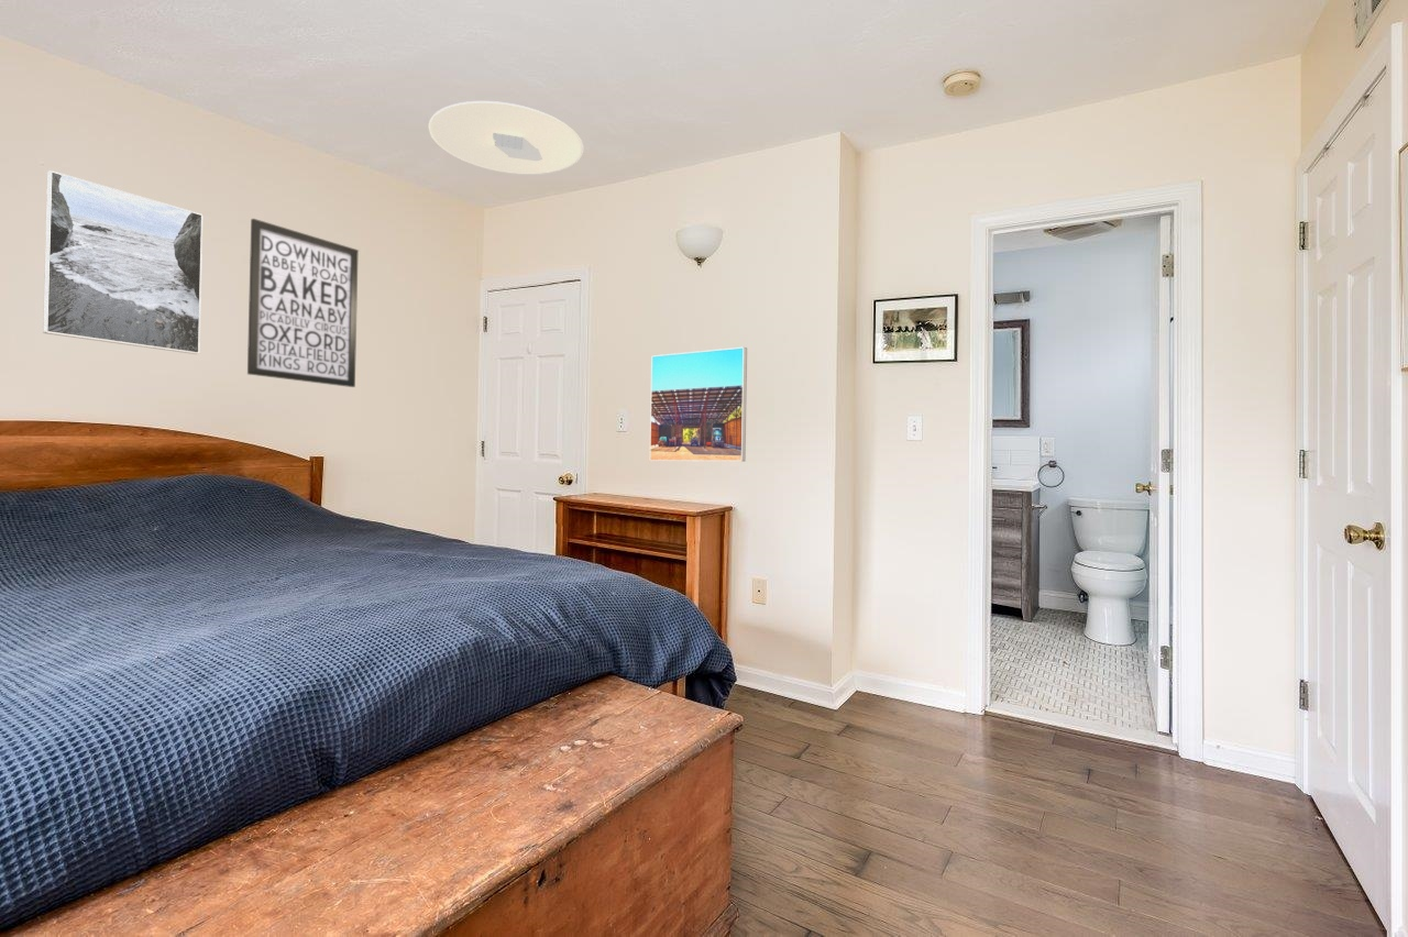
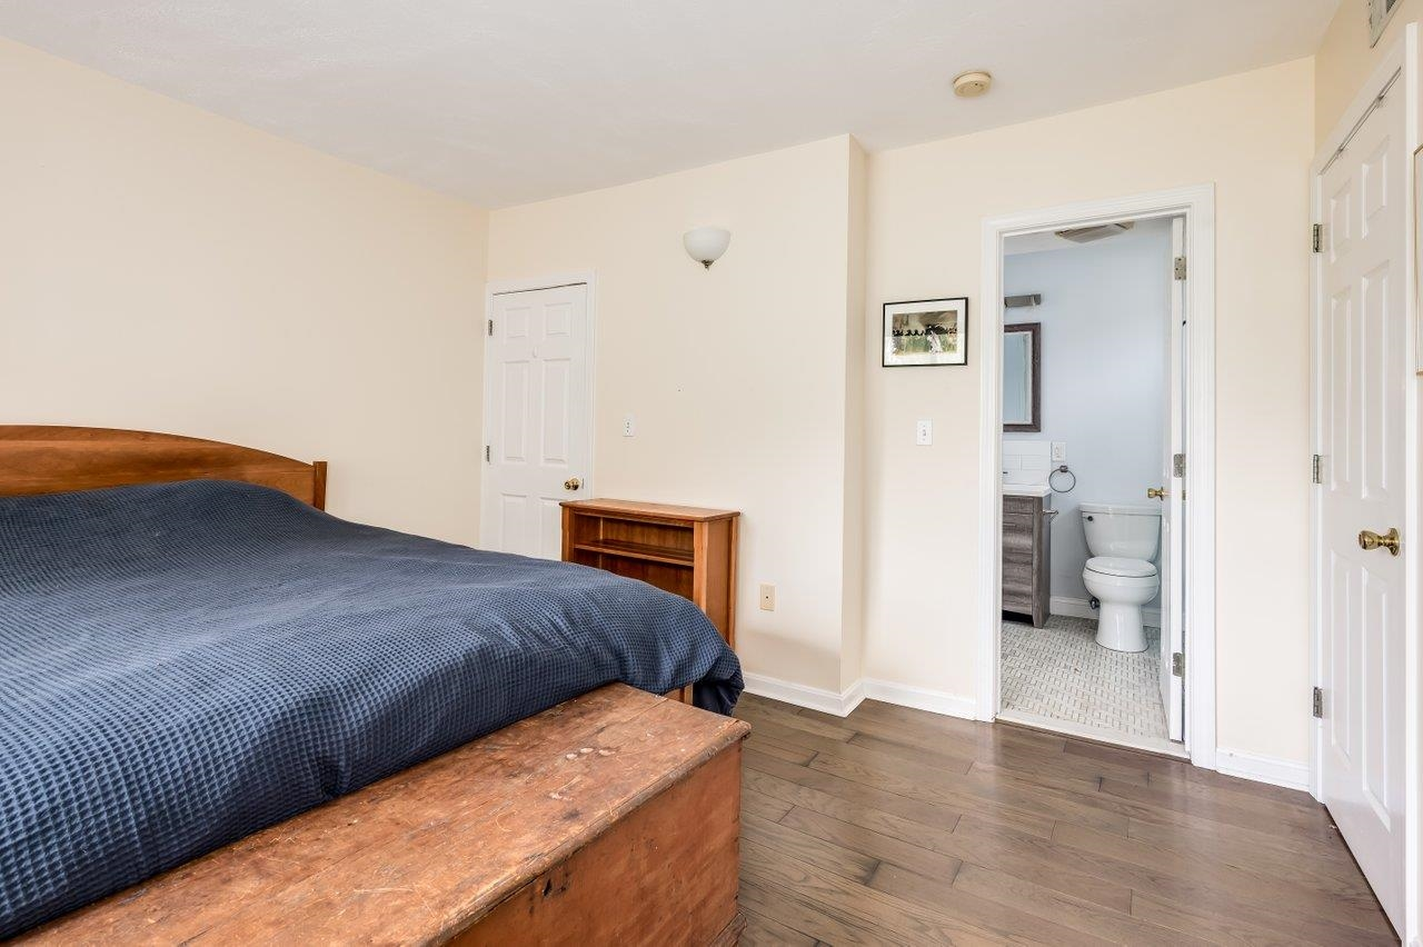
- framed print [42,169,204,355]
- wall art [246,218,360,388]
- ceiling light [428,100,584,176]
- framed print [649,346,748,462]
